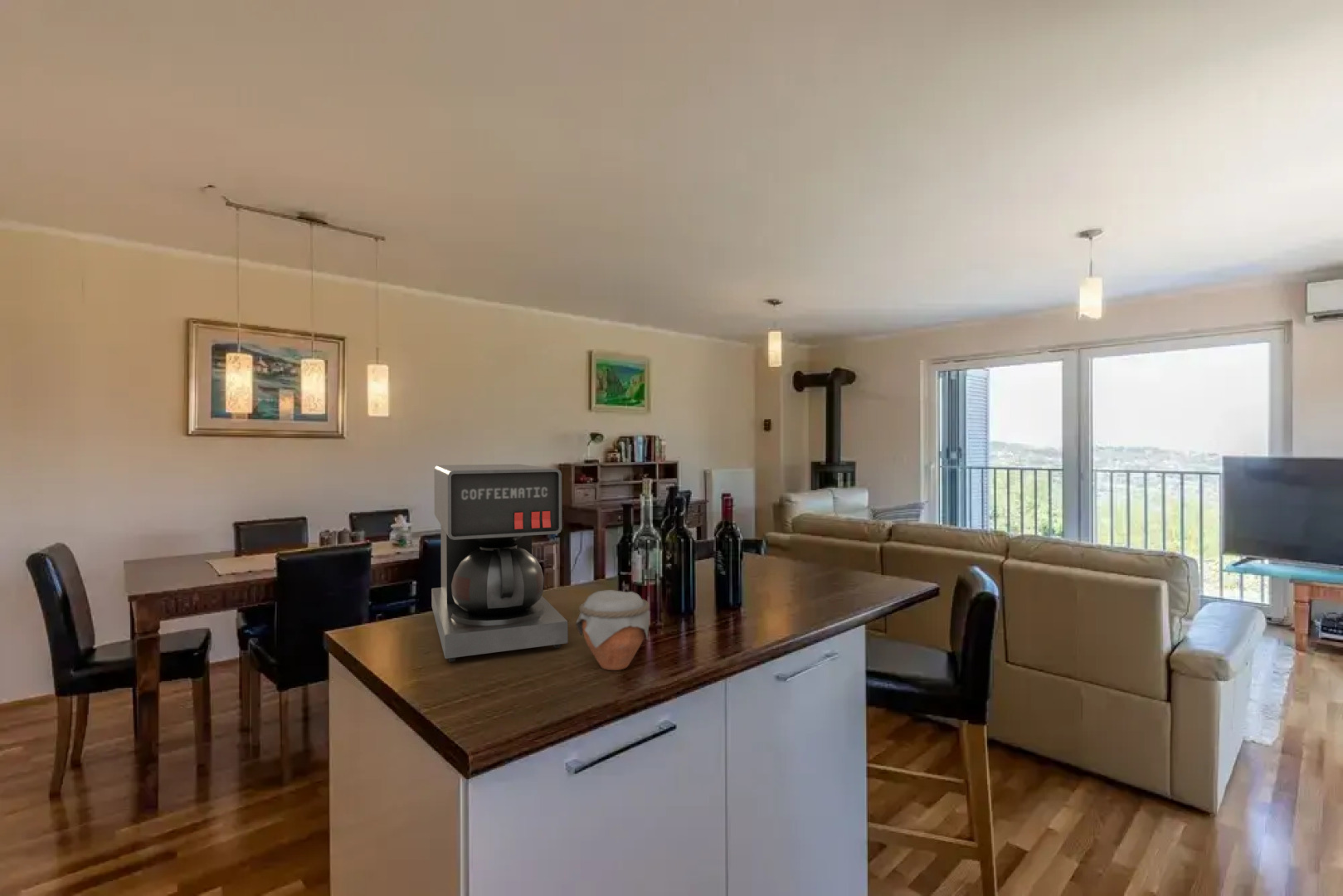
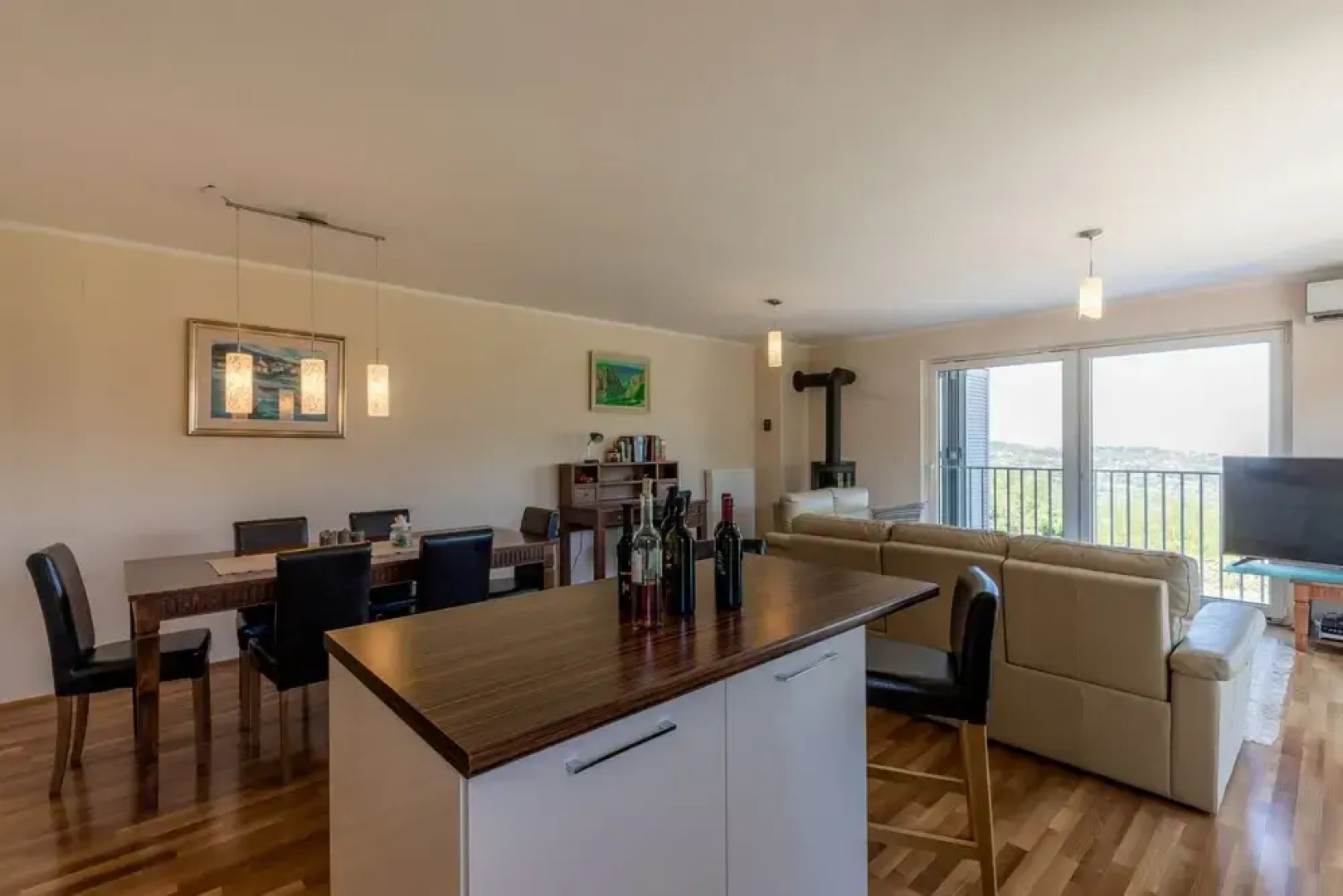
- coffee maker [431,463,568,663]
- jar [575,589,651,671]
